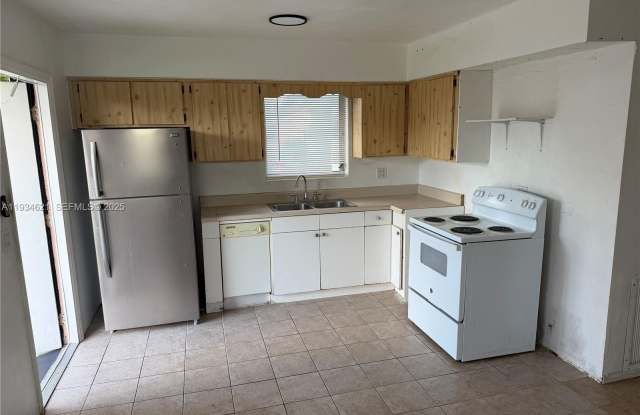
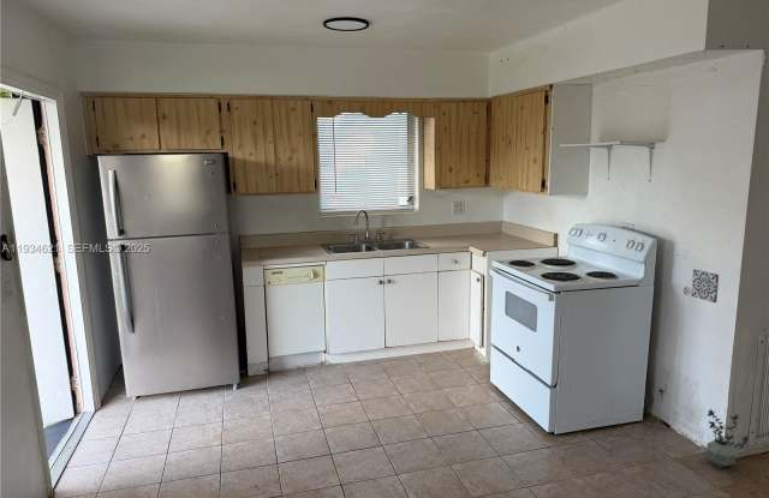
+ potted plant [705,408,750,469]
+ decorative tile [682,269,720,304]
